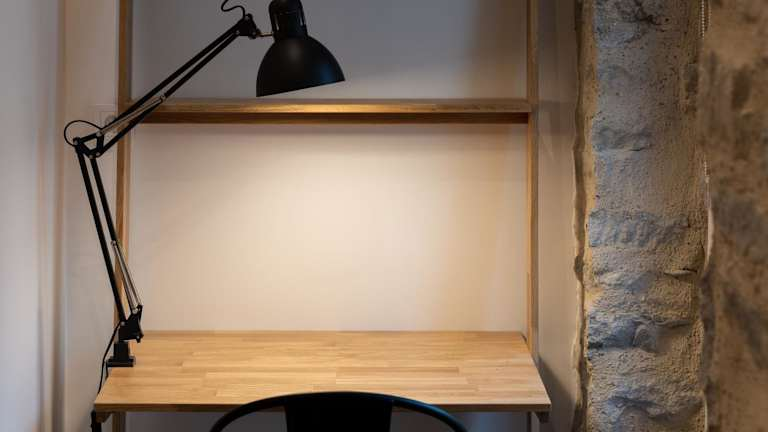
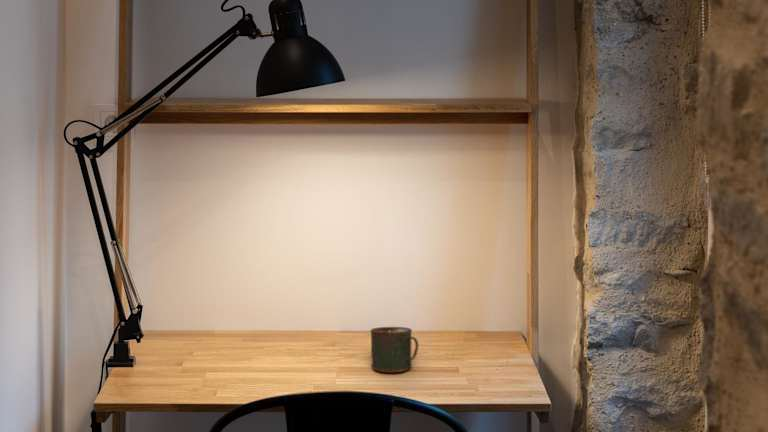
+ mug [369,326,419,373]
